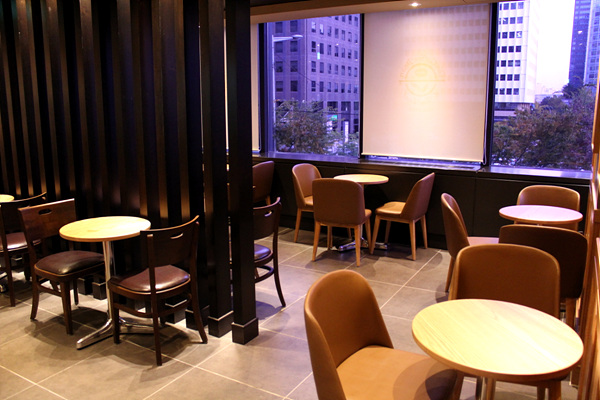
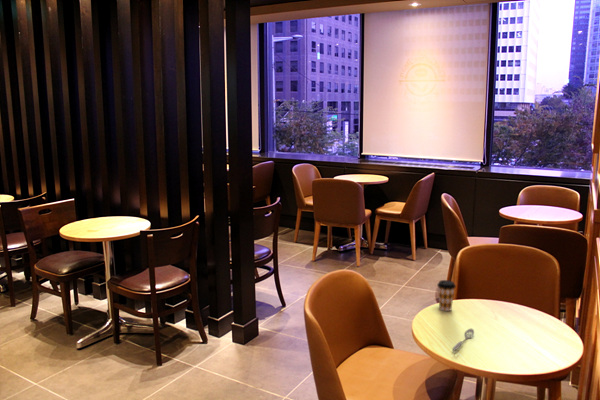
+ coffee cup [436,279,457,312]
+ spoon [451,328,475,352]
